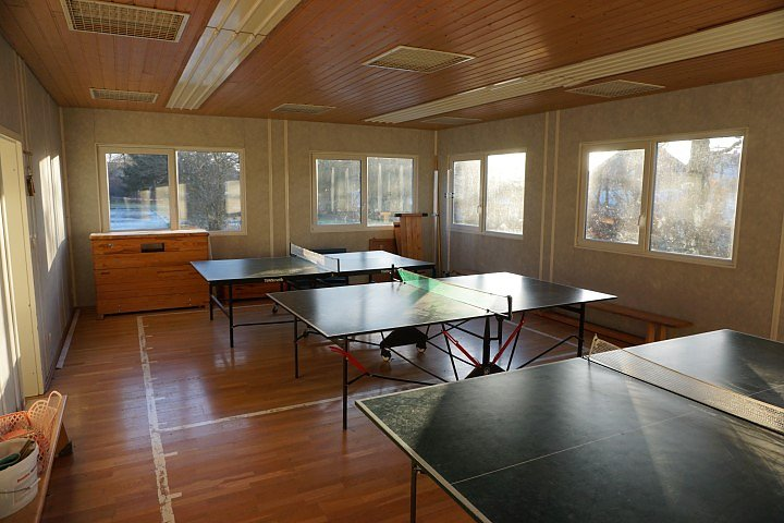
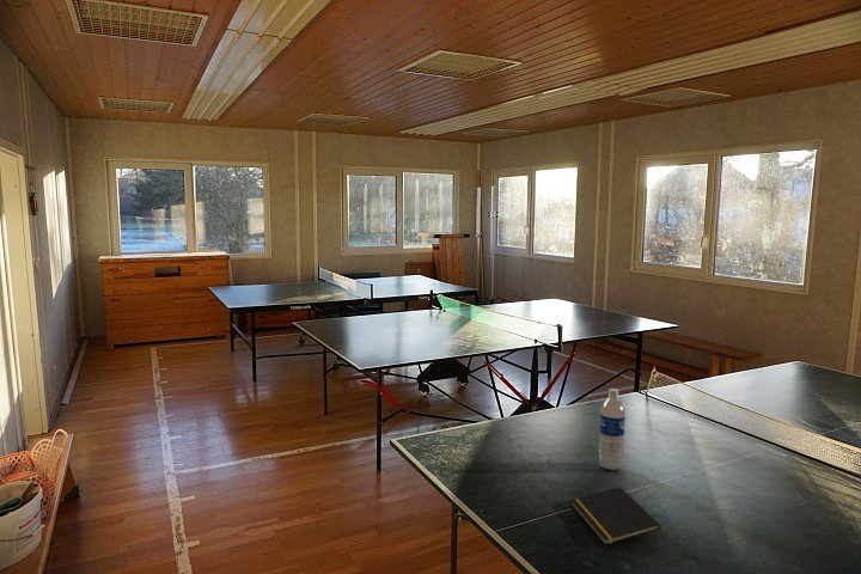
+ water bottle [598,387,627,471]
+ notepad [569,486,662,546]
